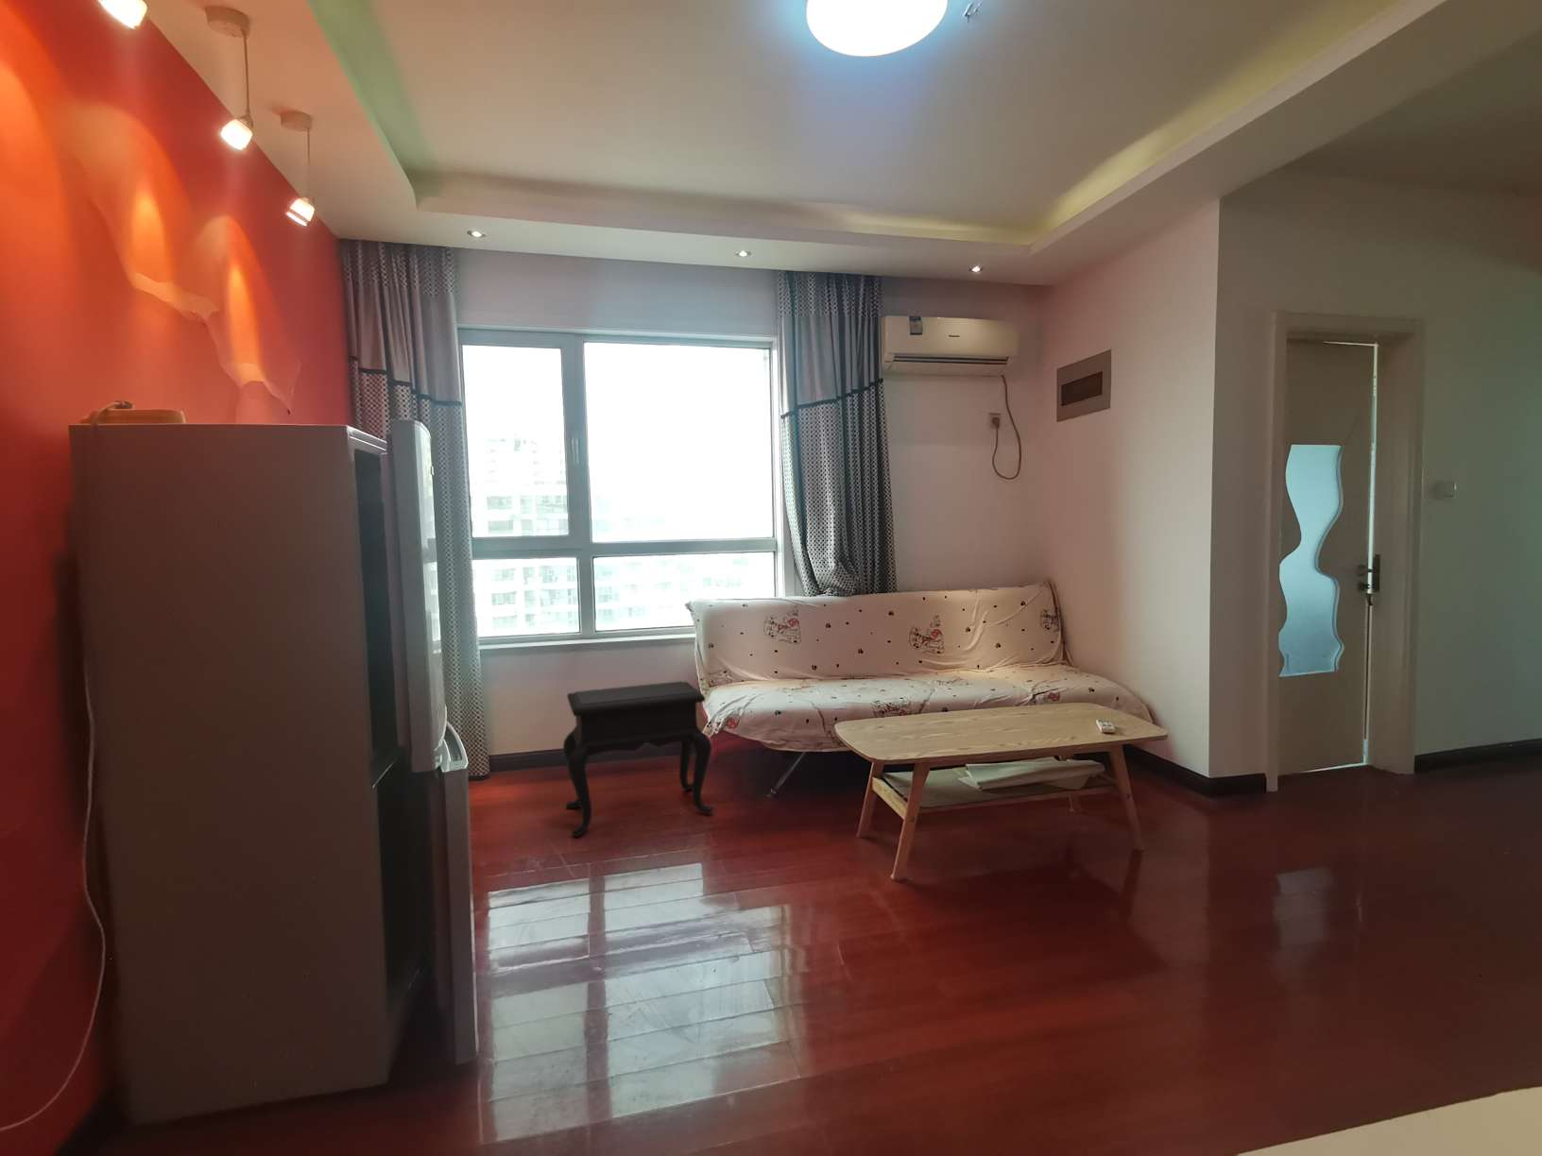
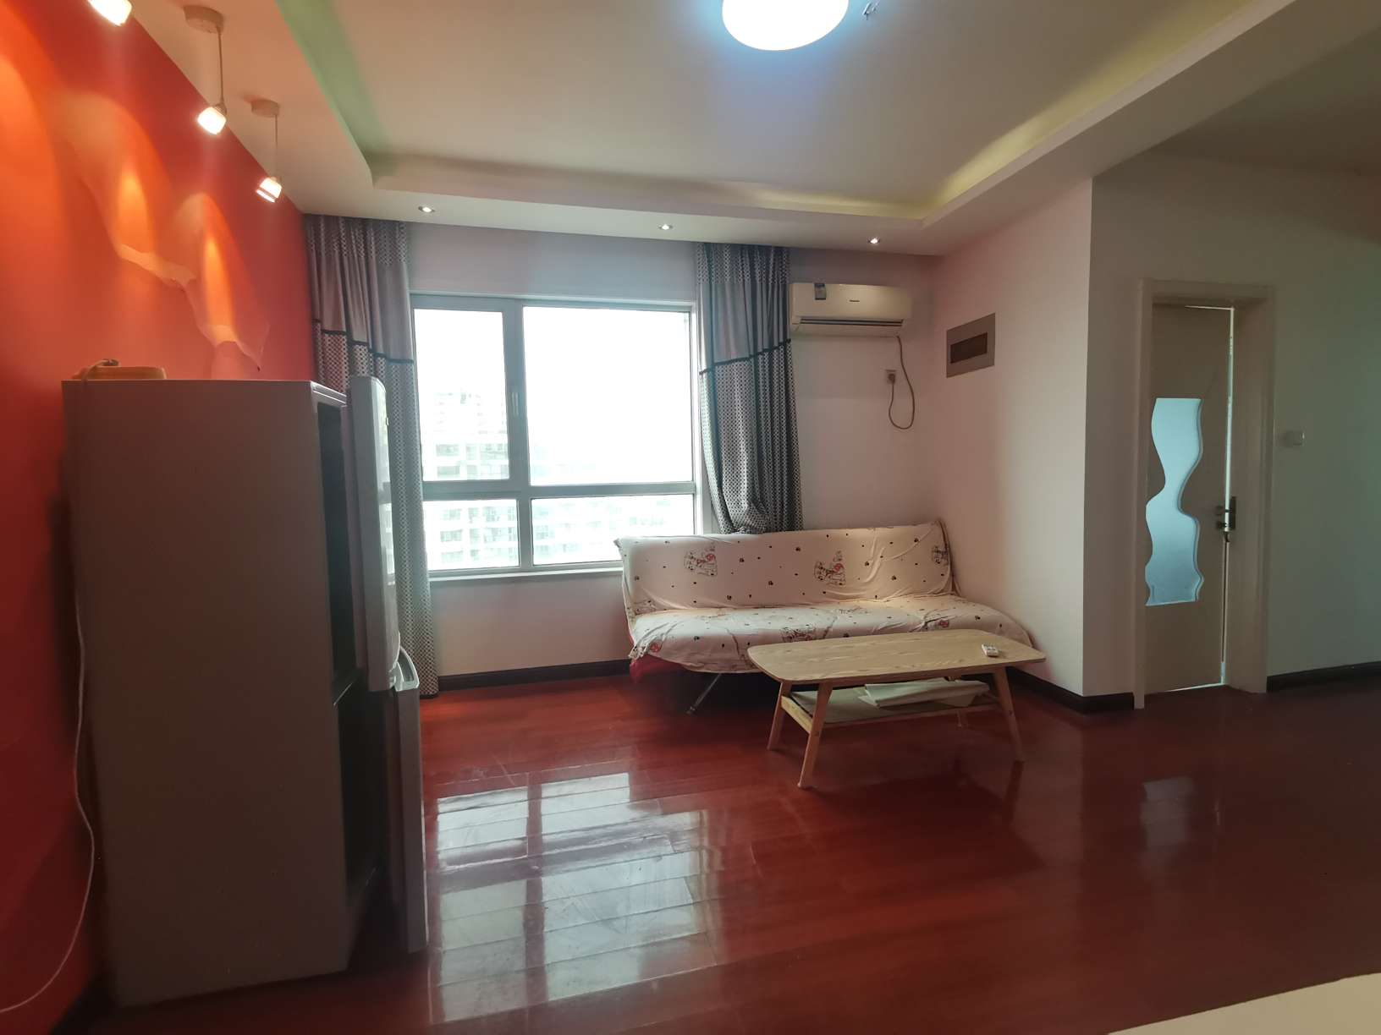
- side table [562,680,714,838]
